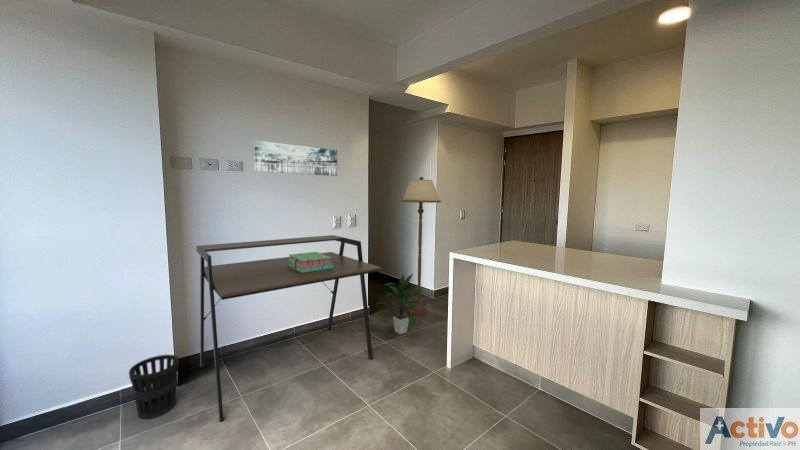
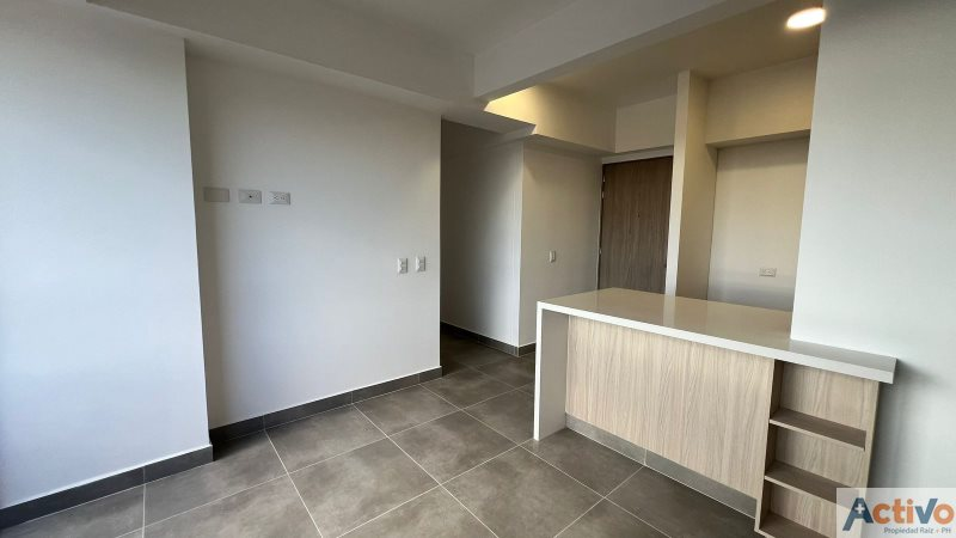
- stack of books [288,251,334,273]
- wall art [253,140,338,177]
- desk [195,234,381,423]
- floor lamp [401,176,442,317]
- indoor plant [376,273,421,335]
- wastebasket [128,354,180,420]
